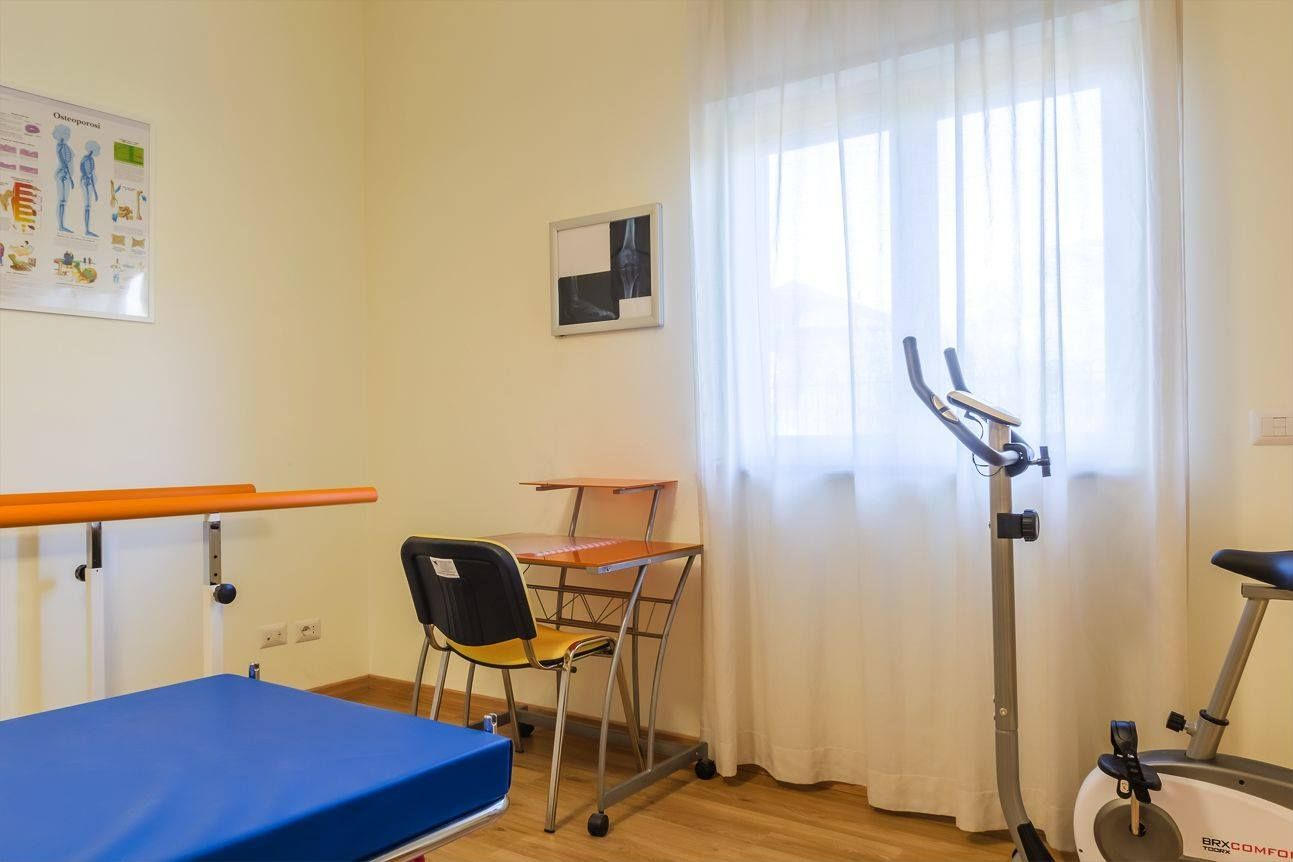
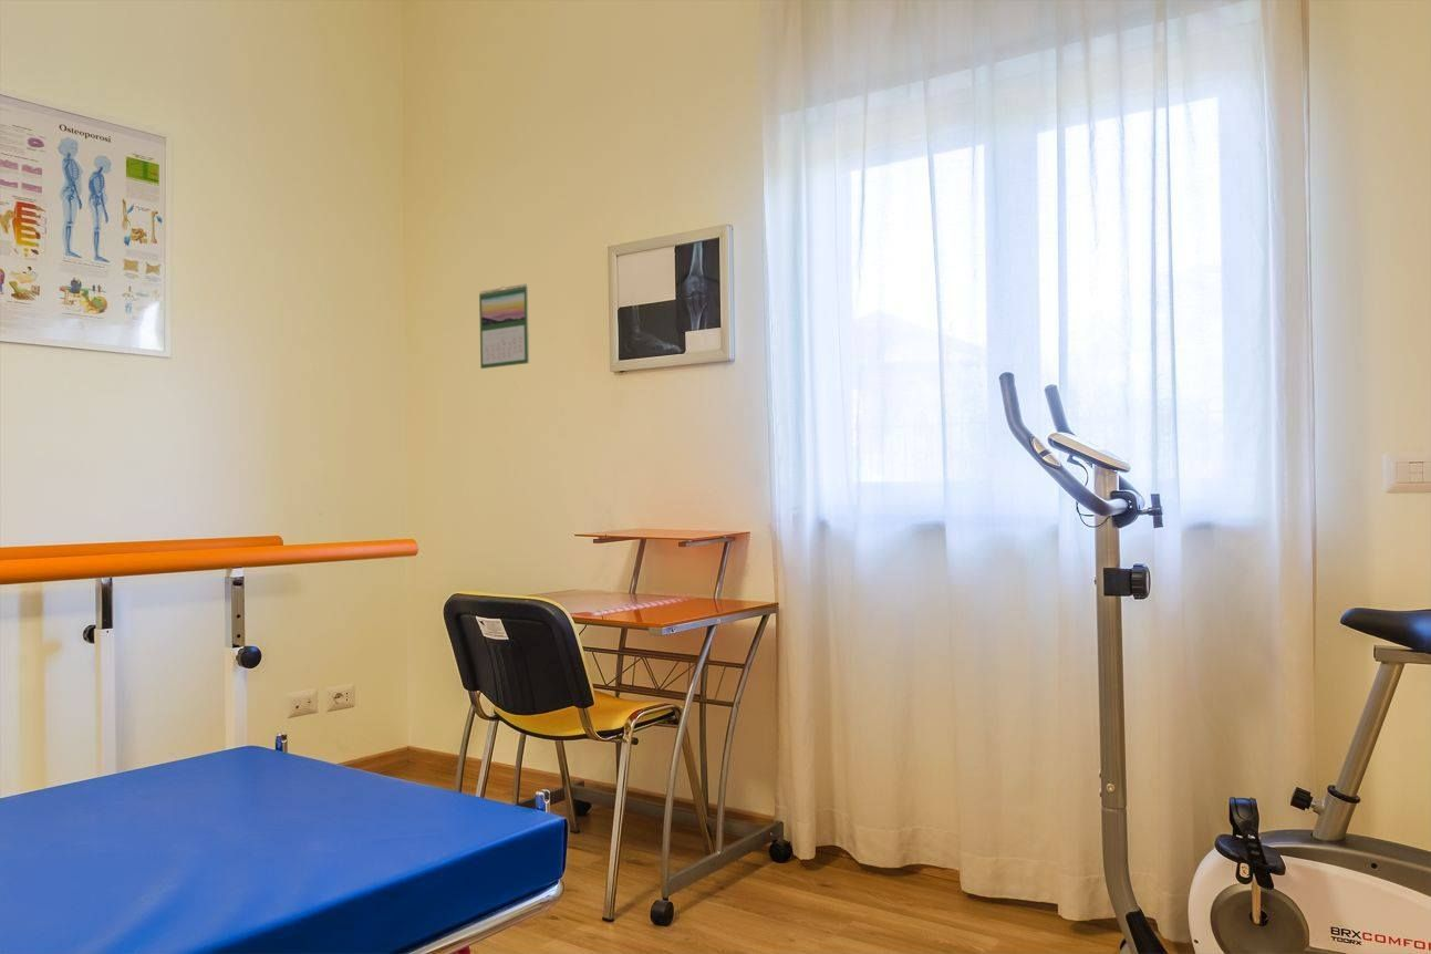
+ calendar [478,283,530,370]
